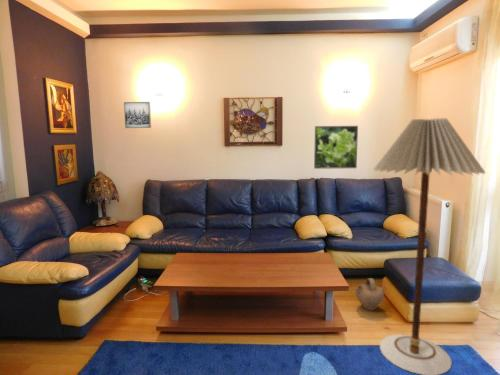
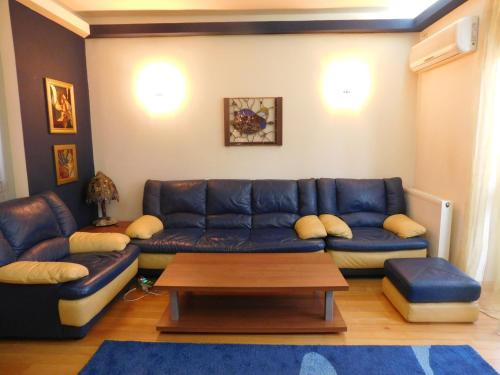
- jug [355,277,387,311]
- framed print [313,125,359,170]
- floor lamp [373,117,487,375]
- wall art [123,101,152,129]
